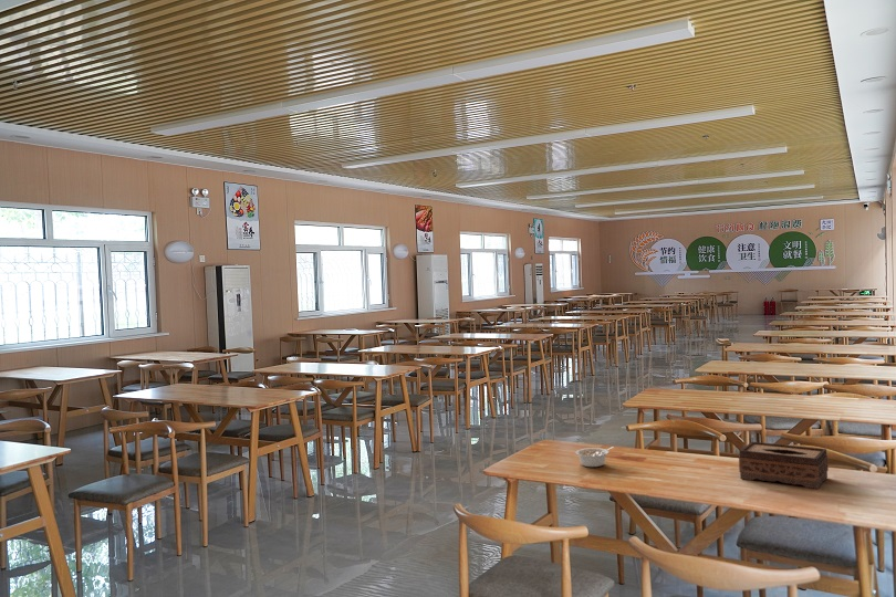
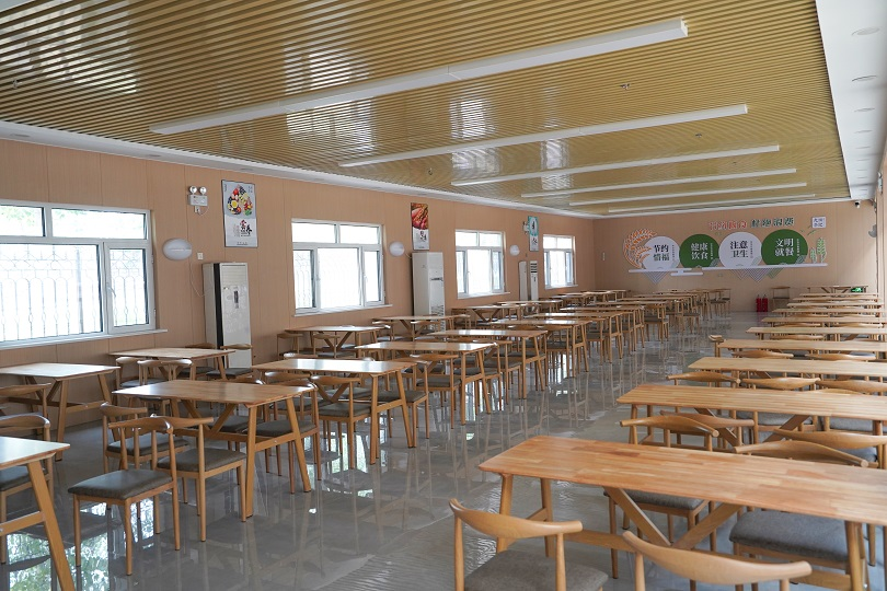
- legume [575,446,614,468]
- tissue box [738,441,830,490]
